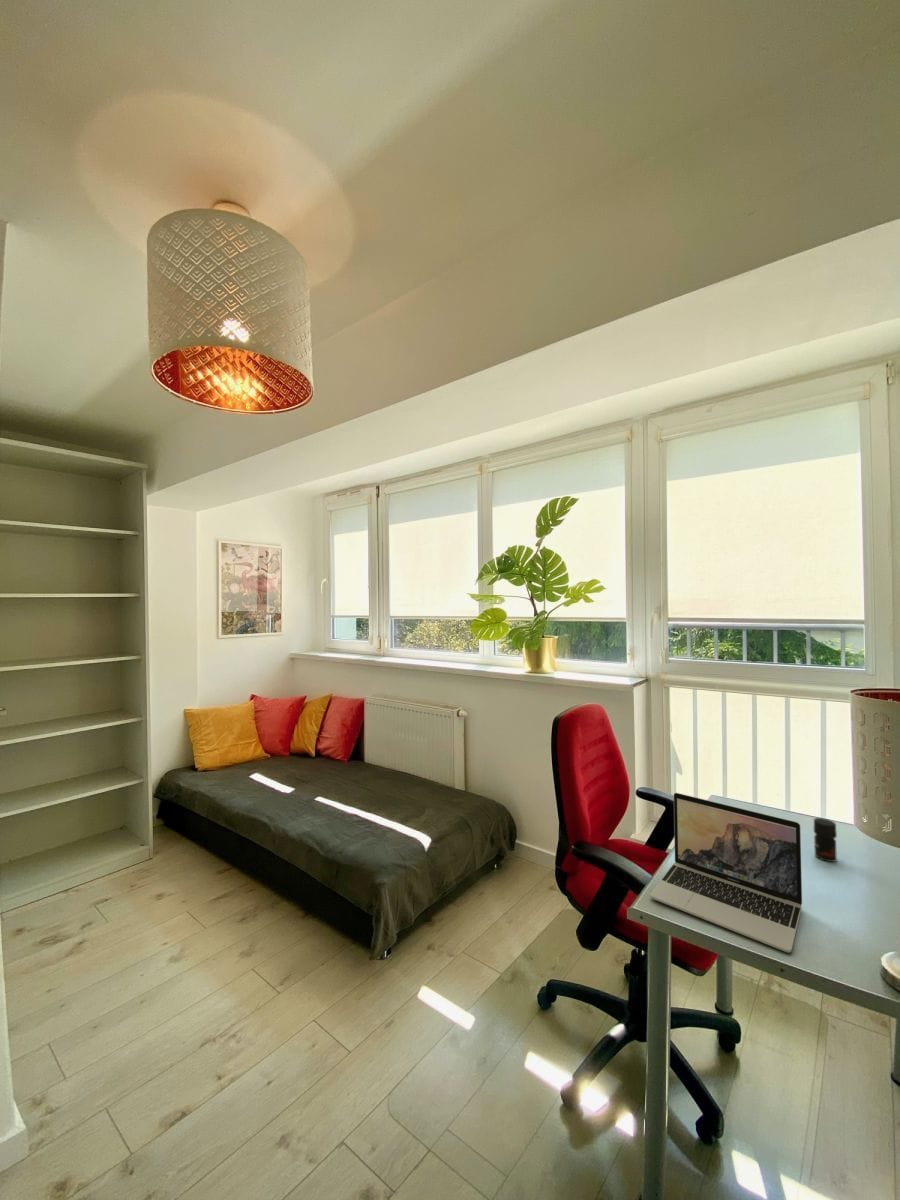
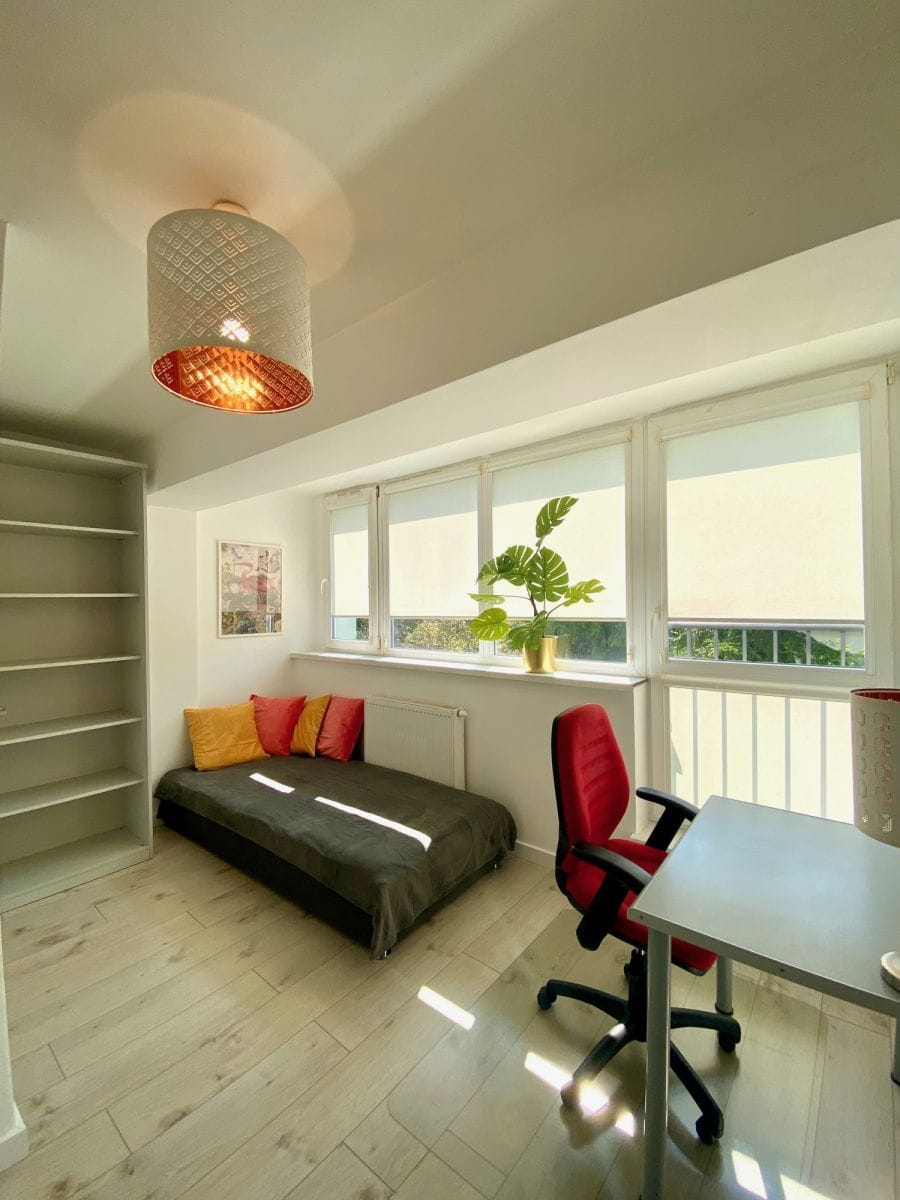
- laptop [649,792,803,953]
- jar [813,817,838,863]
